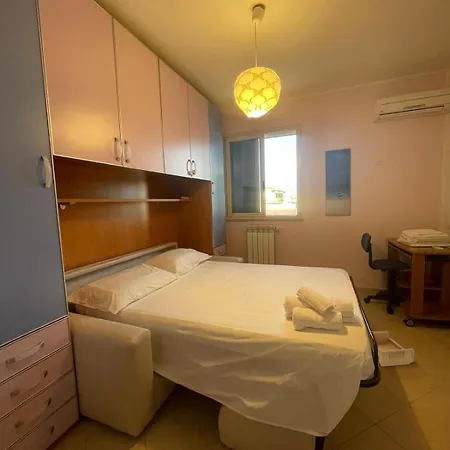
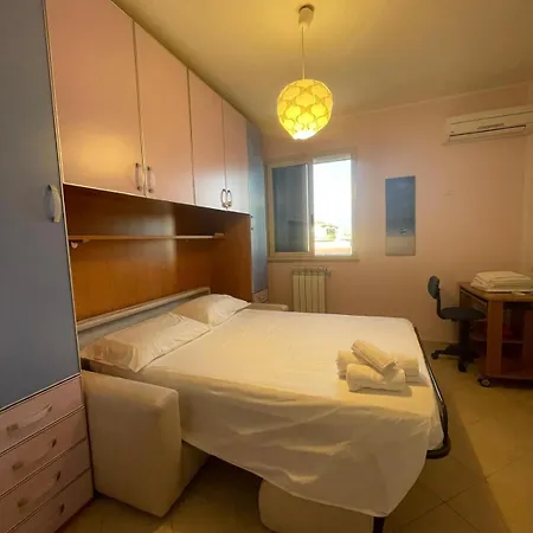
- storage bin [372,330,415,367]
